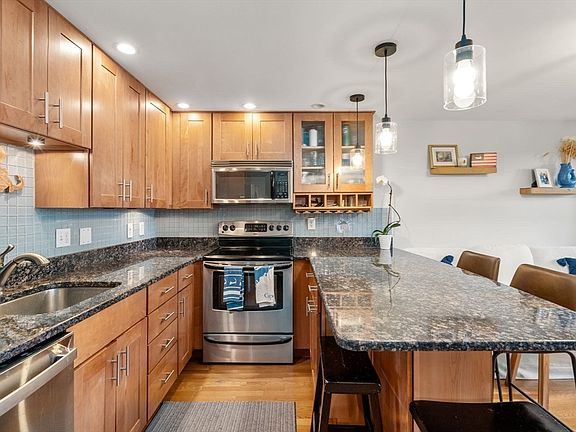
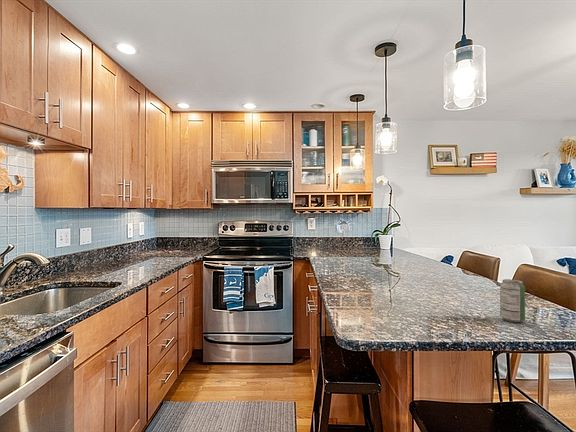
+ beverage can [499,278,526,323]
